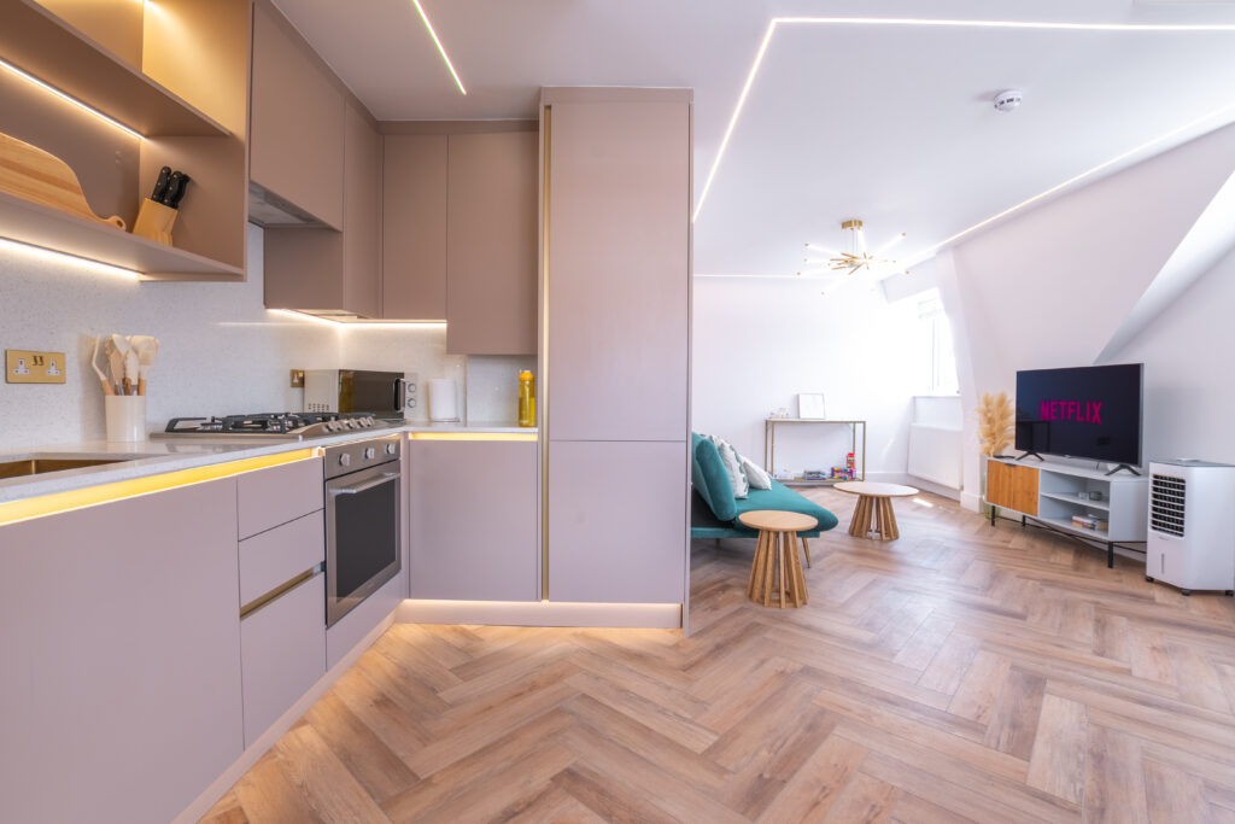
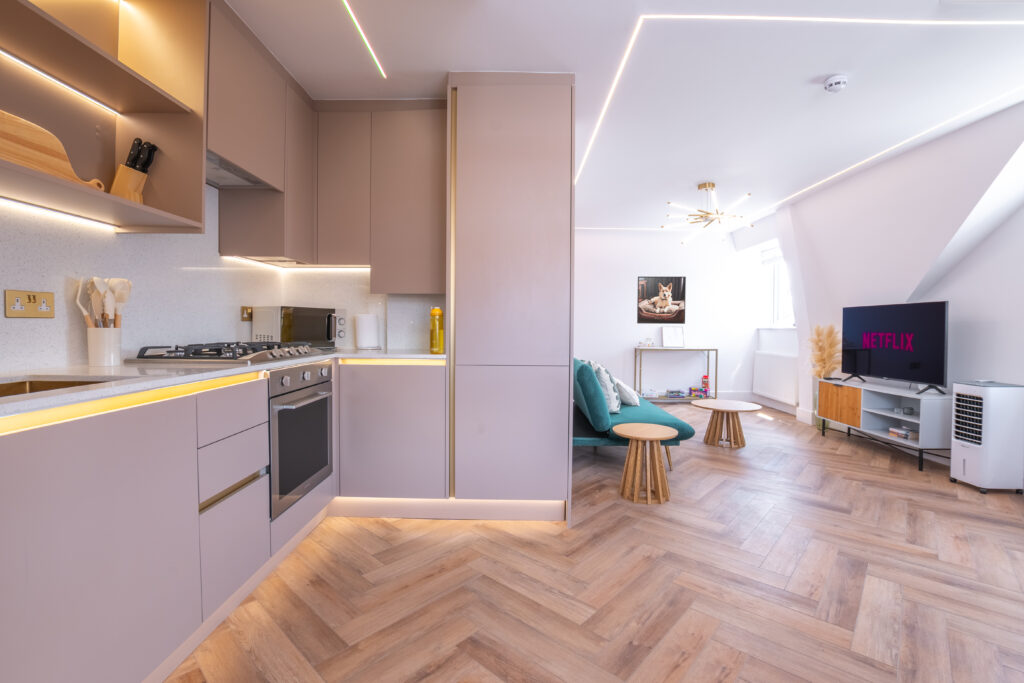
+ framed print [636,275,687,325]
